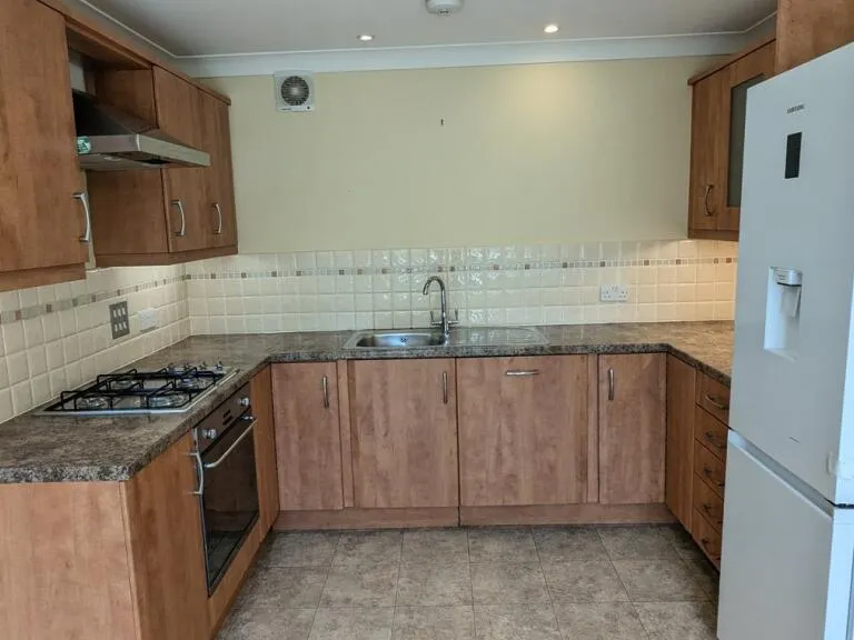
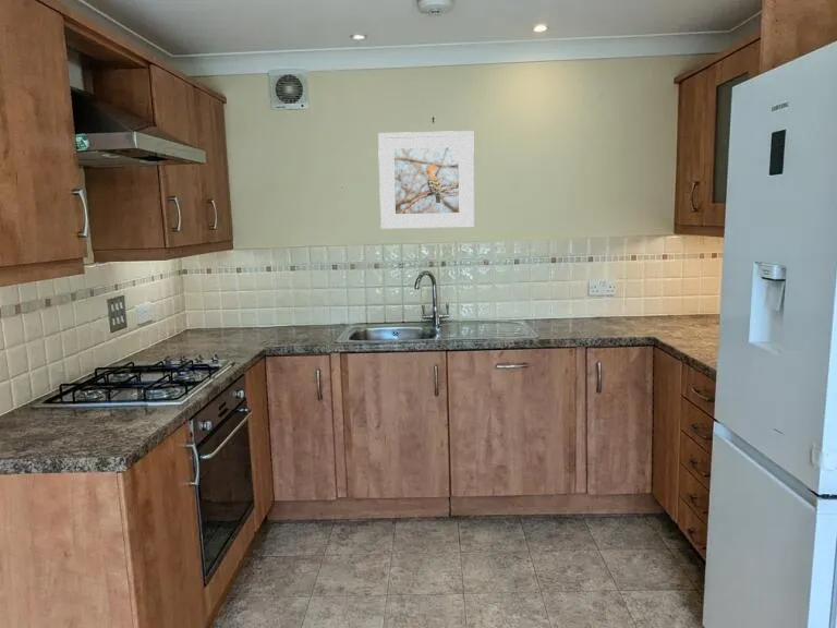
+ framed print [377,130,475,230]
